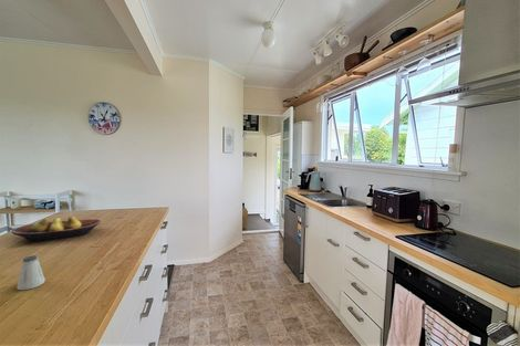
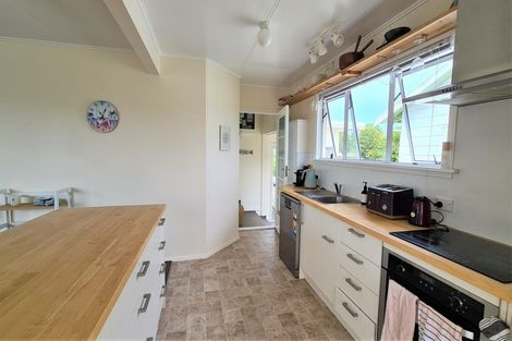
- saltshaker [15,254,46,291]
- fruit bowl [10,216,102,242]
